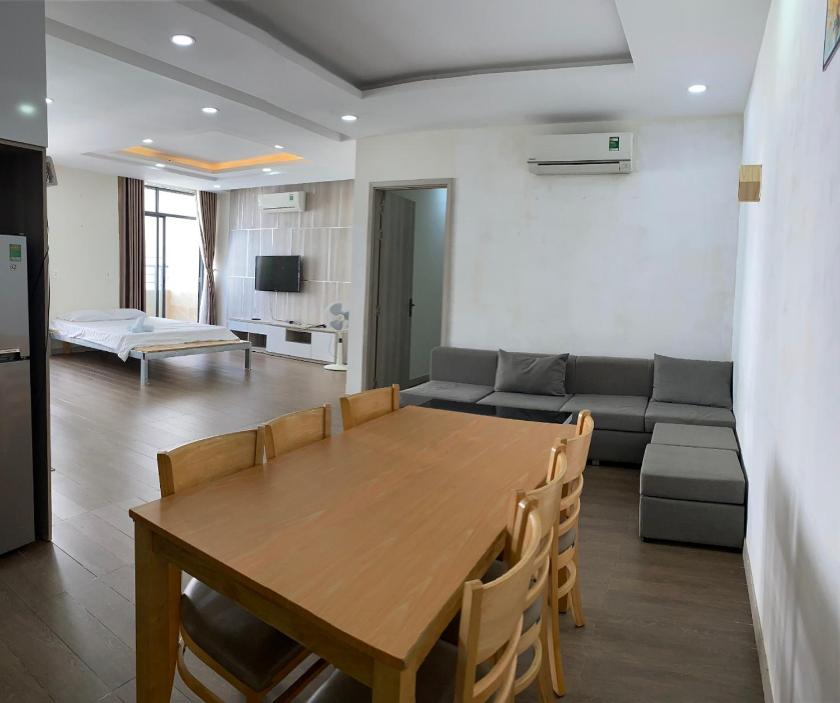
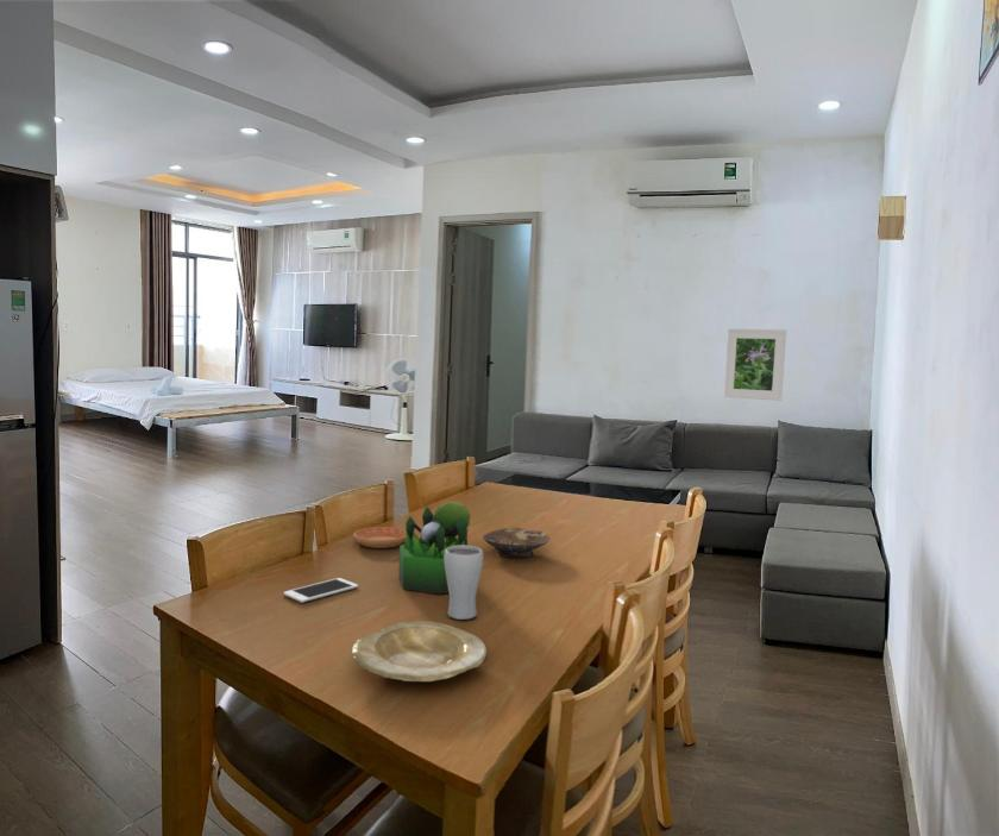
+ bowl [482,527,551,559]
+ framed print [722,327,787,402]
+ plate [351,620,488,683]
+ saucer [352,526,406,549]
+ plant [397,501,471,595]
+ drinking glass [445,545,484,621]
+ cell phone [283,577,359,604]
